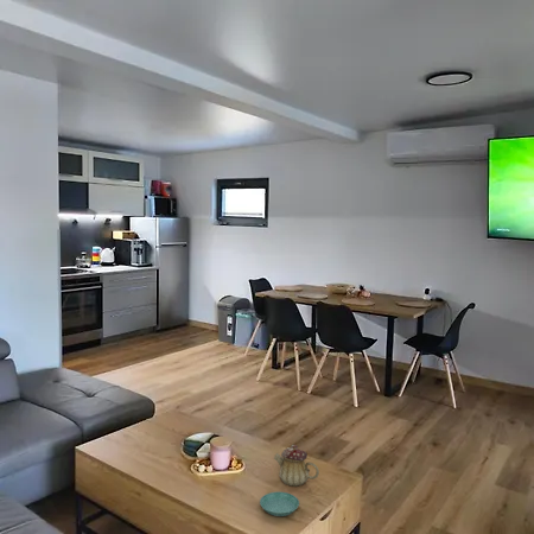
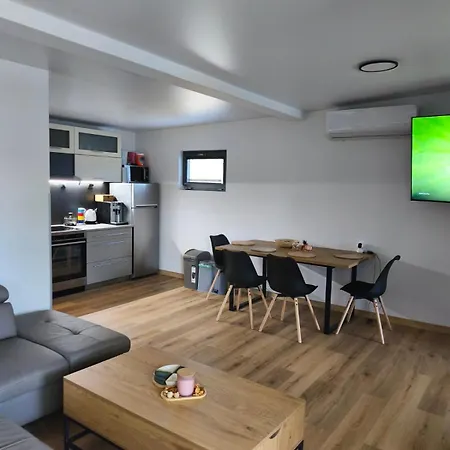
- teapot [273,444,320,488]
- saucer [259,491,300,517]
